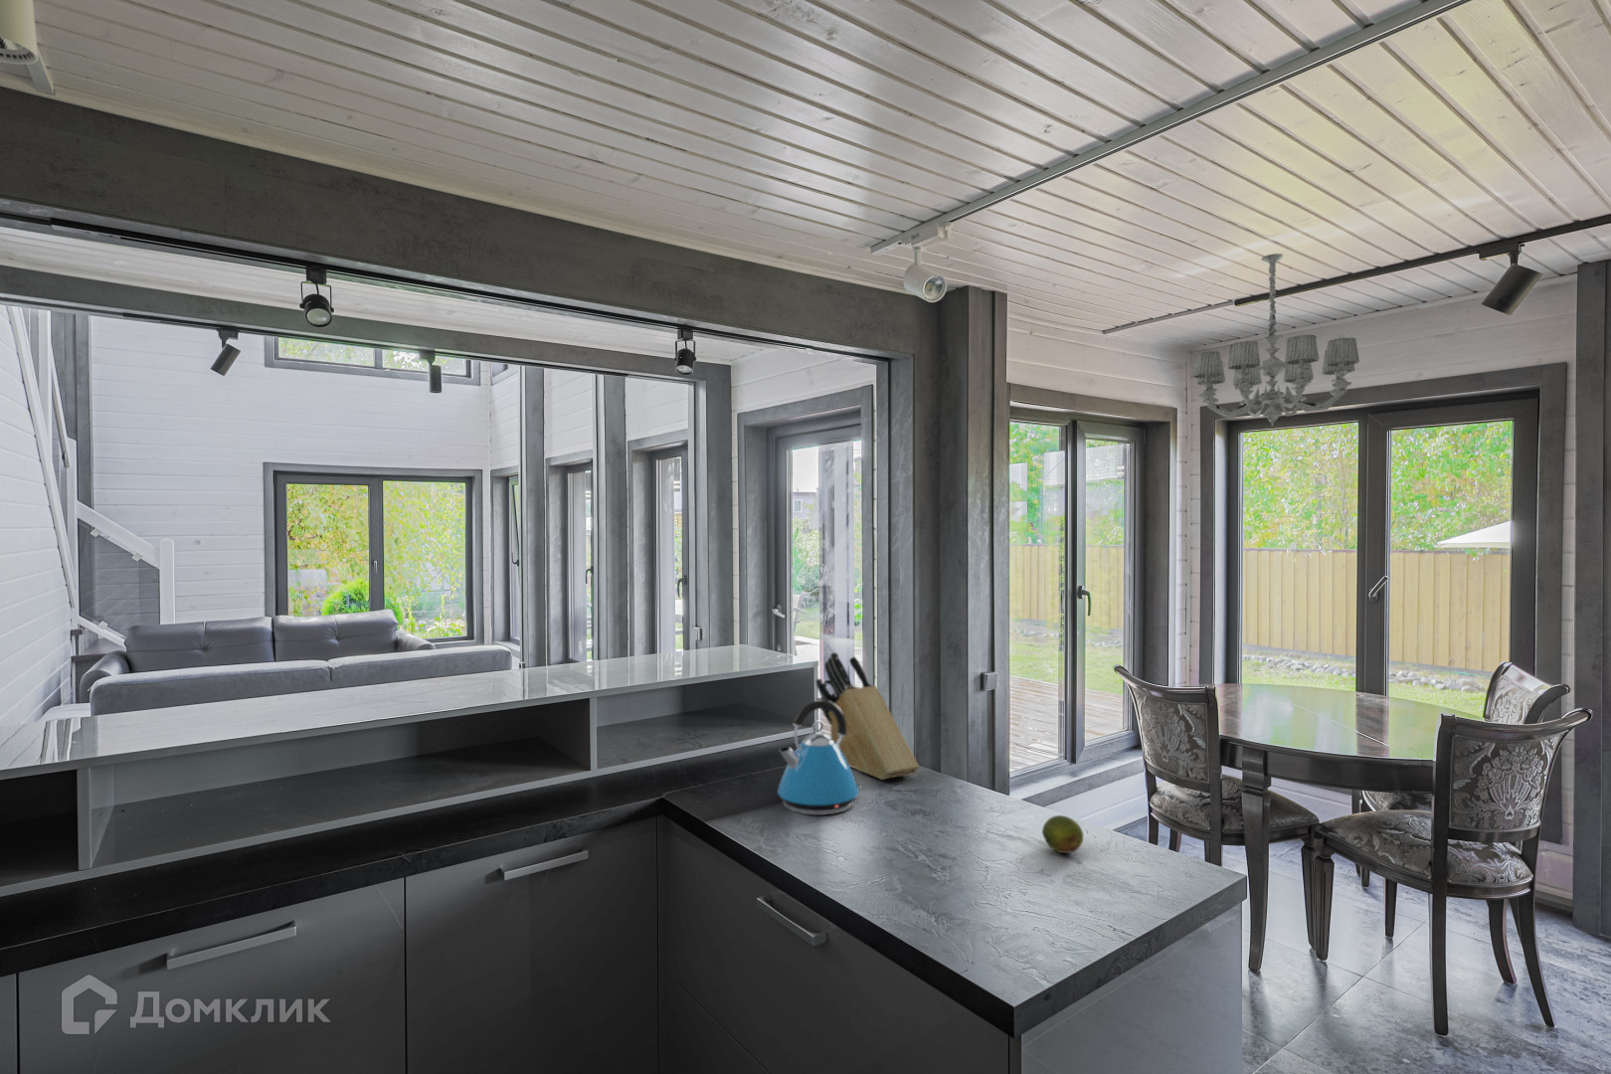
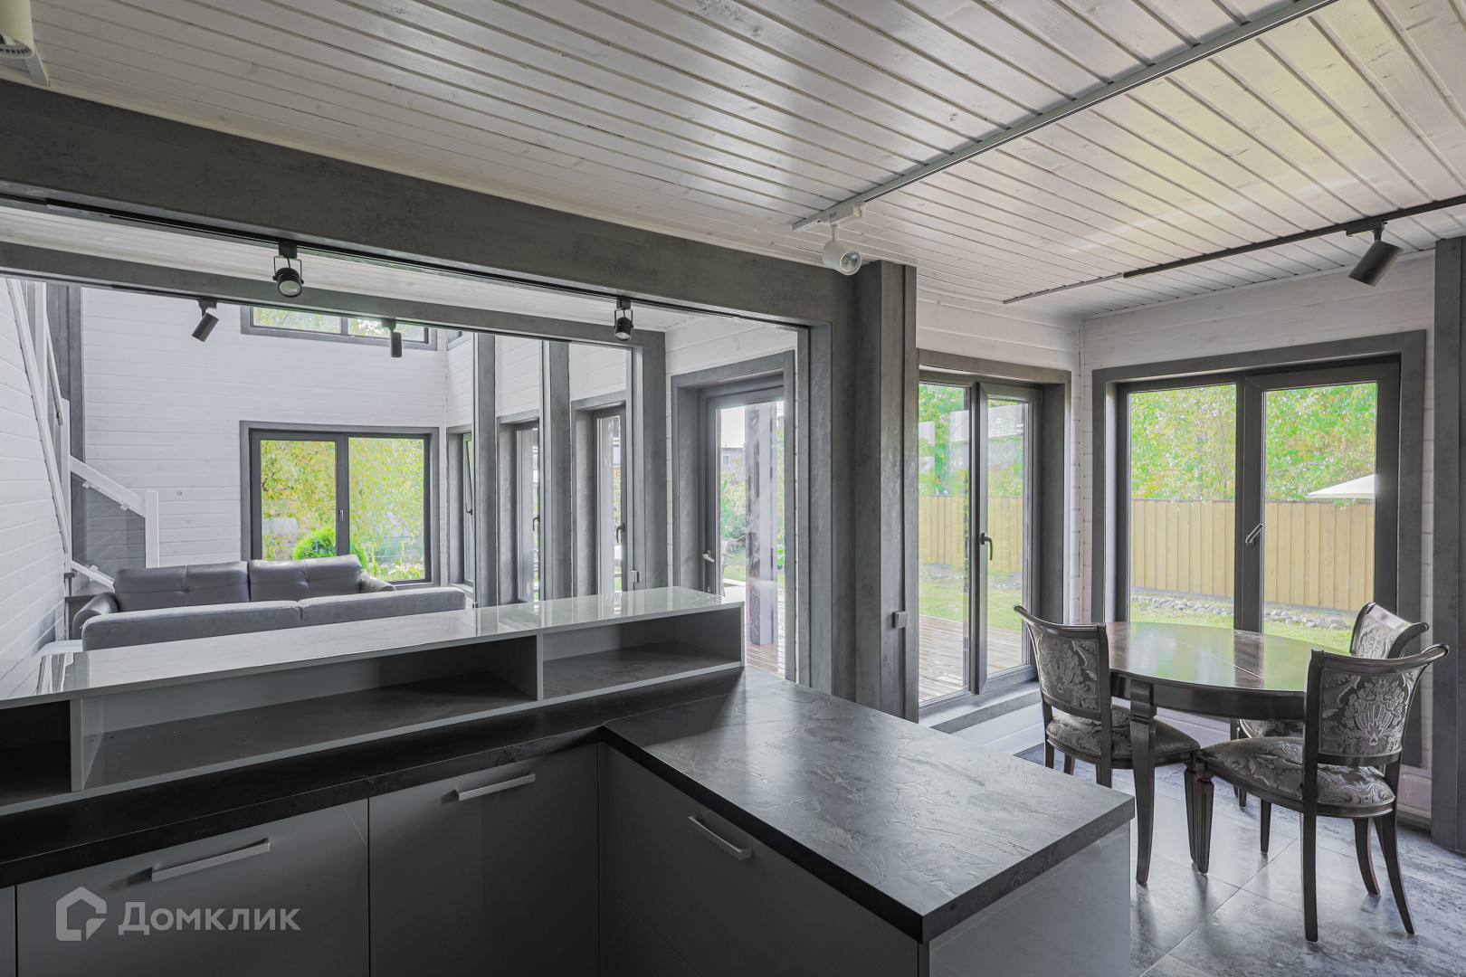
- fruit [1042,814,1084,855]
- kettle [777,699,861,816]
- chandelier [1191,253,1360,429]
- knife block [814,651,919,780]
